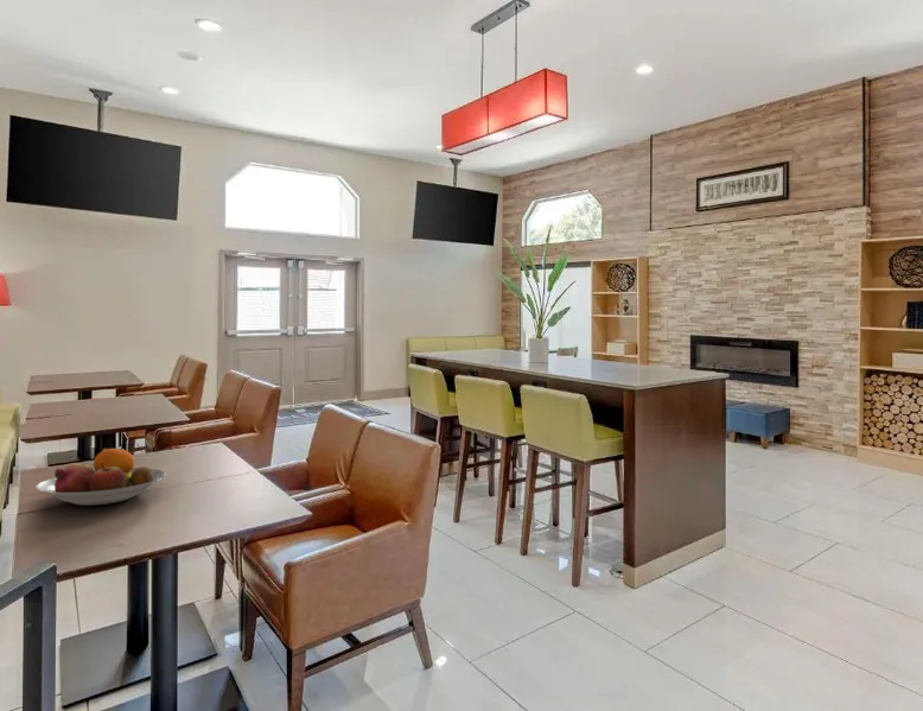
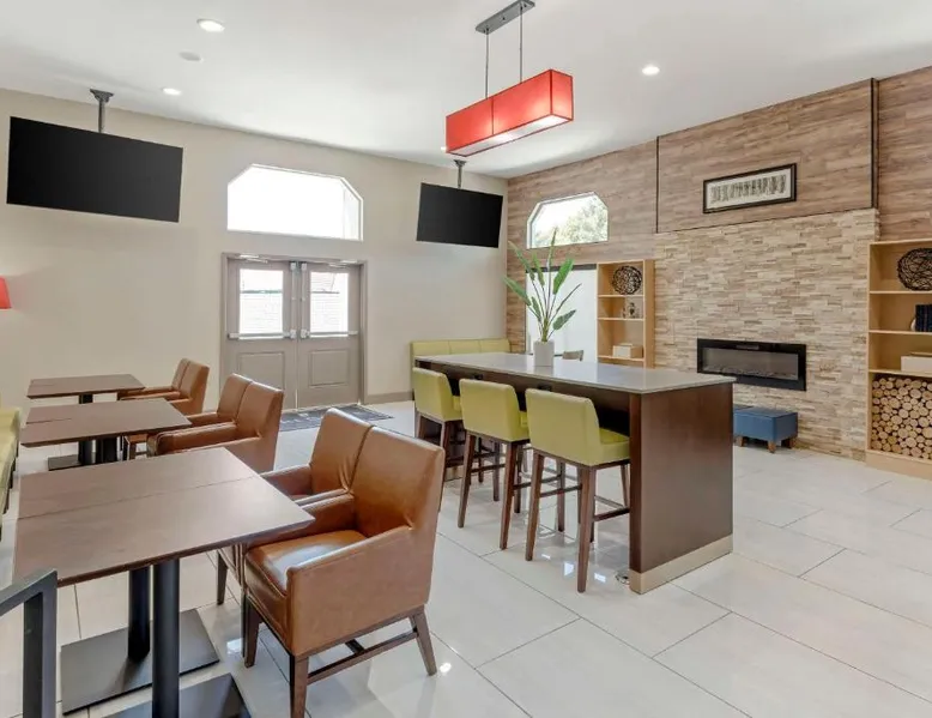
- fruit bowl [34,446,167,507]
